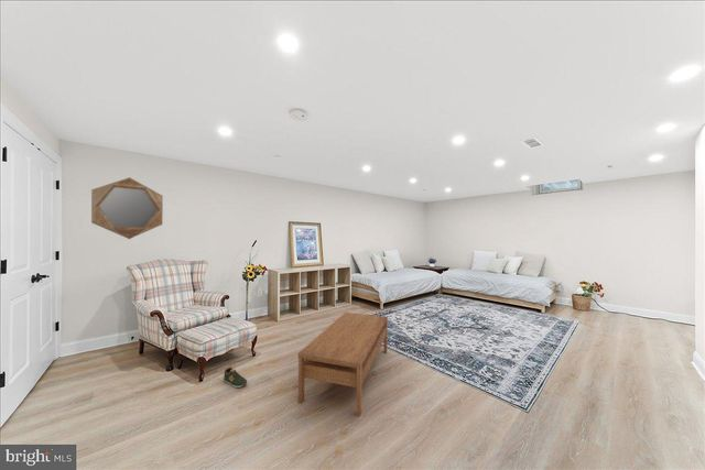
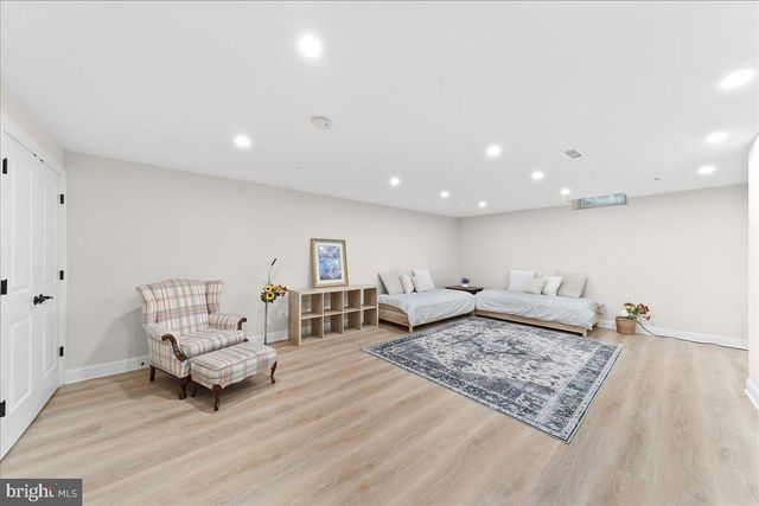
- home mirror [90,176,164,240]
- shoe [223,365,248,389]
- coffee table [297,311,389,418]
